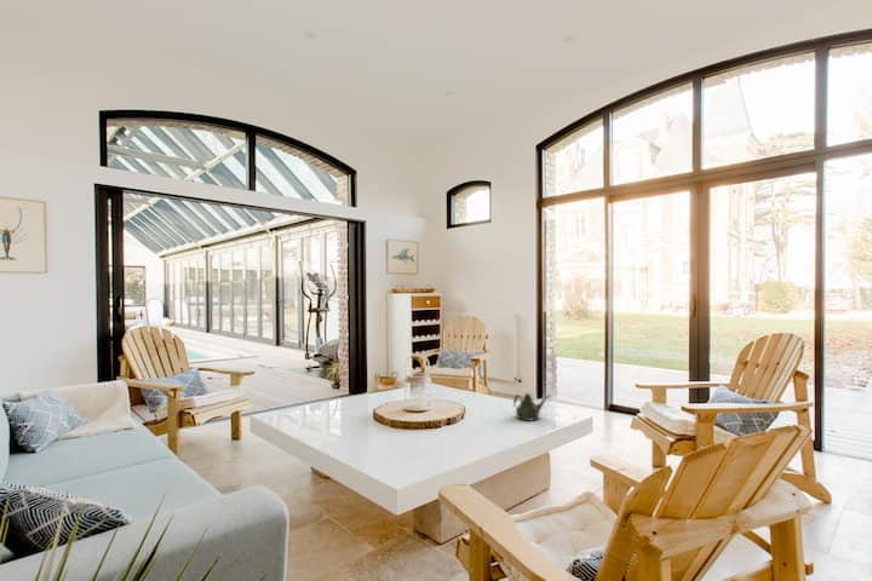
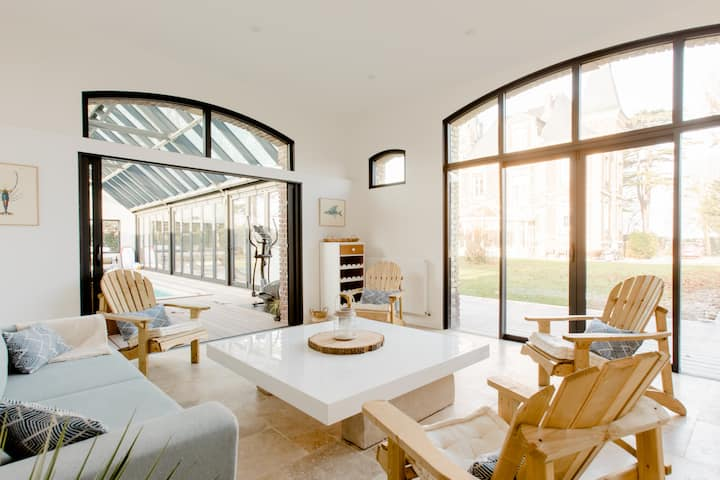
- teapot [512,392,551,421]
